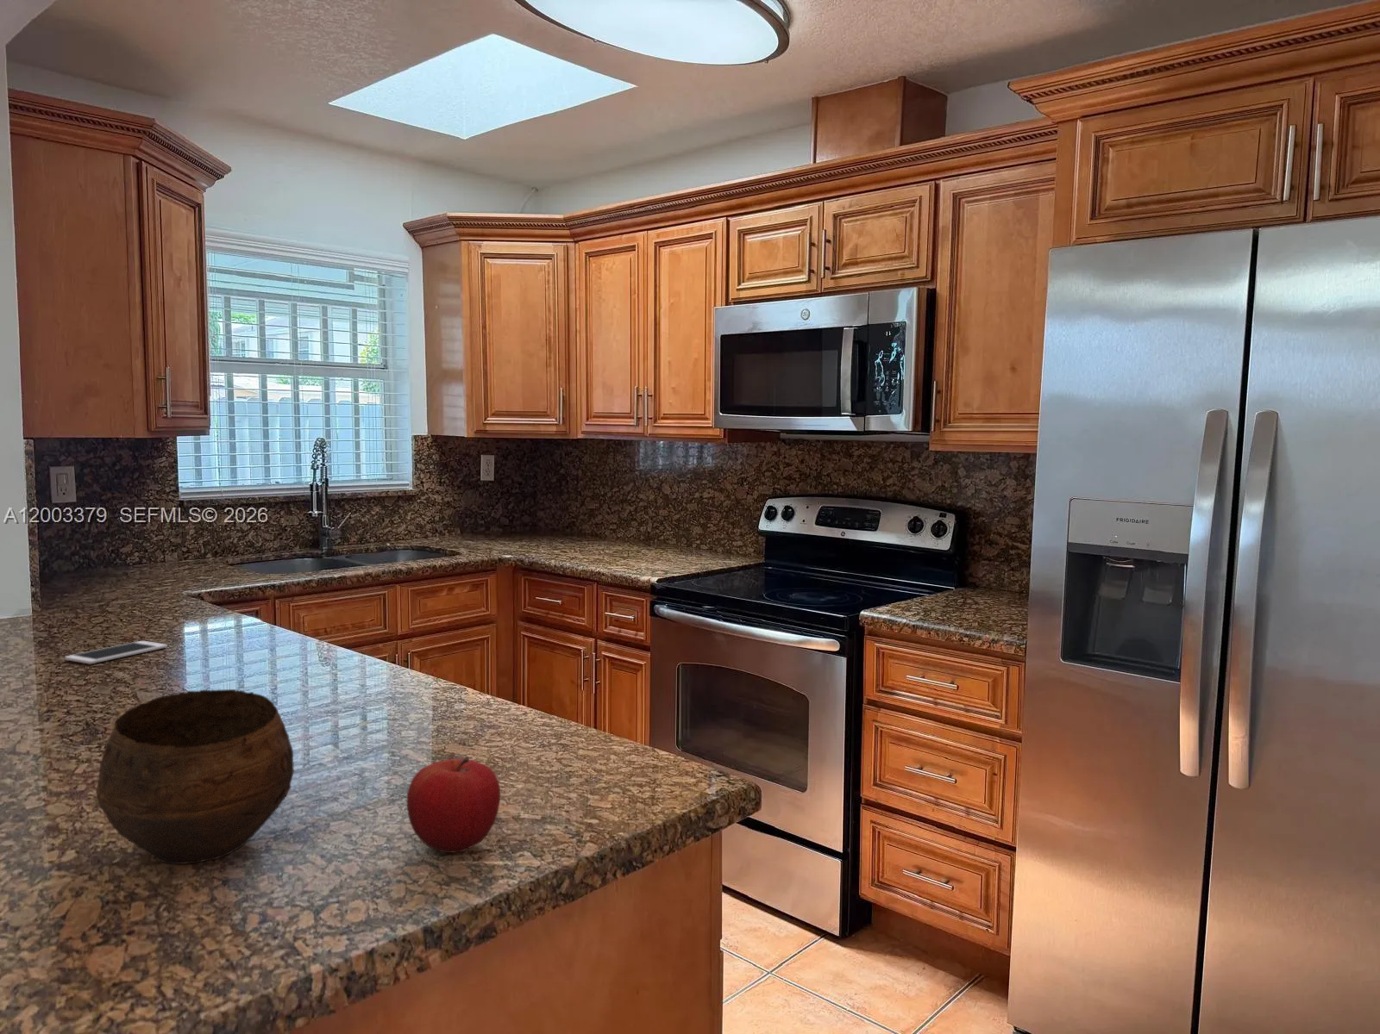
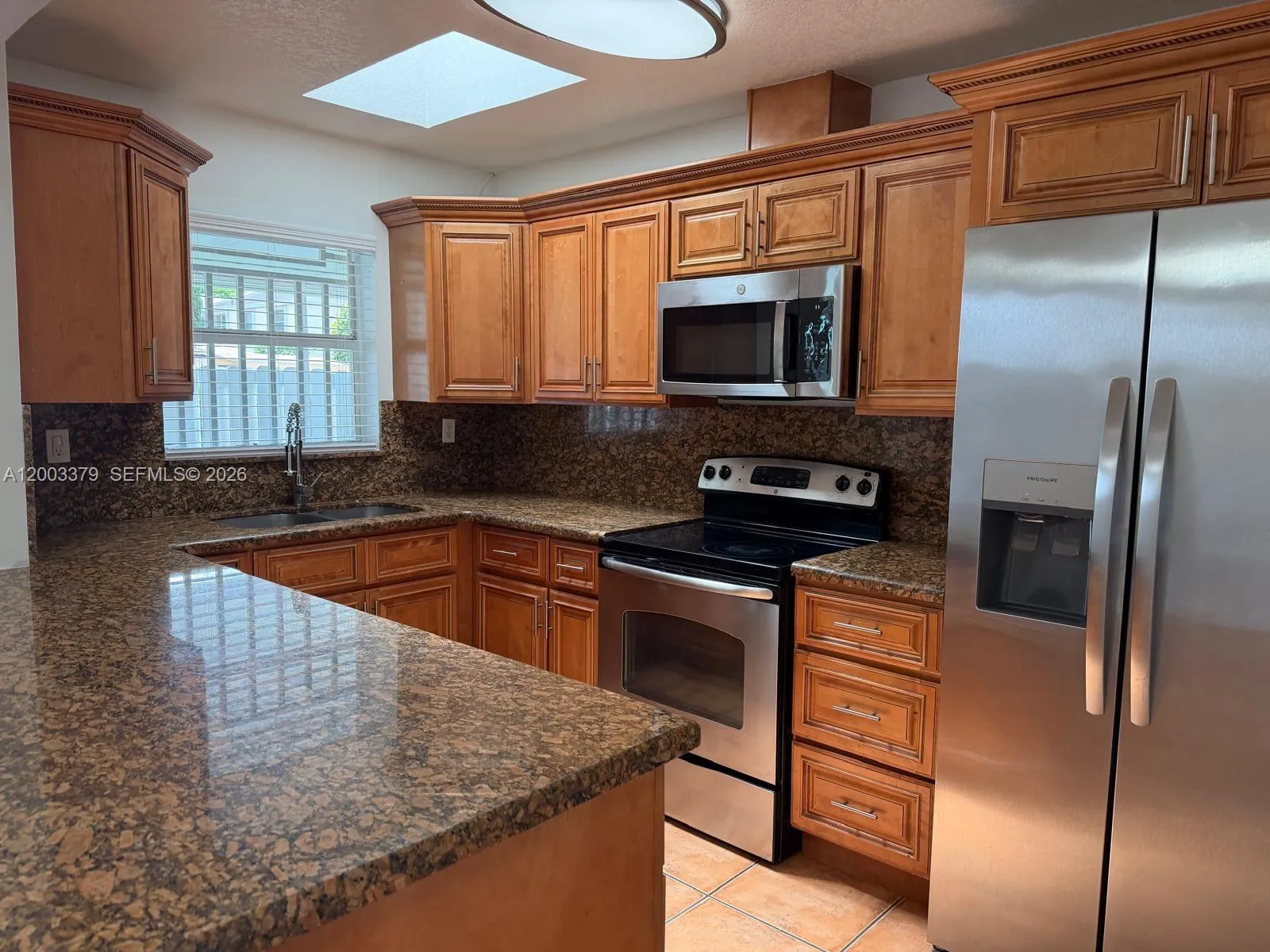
- cell phone [64,640,168,665]
- fruit [406,757,501,854]
- bowl [95,689,294,866]
